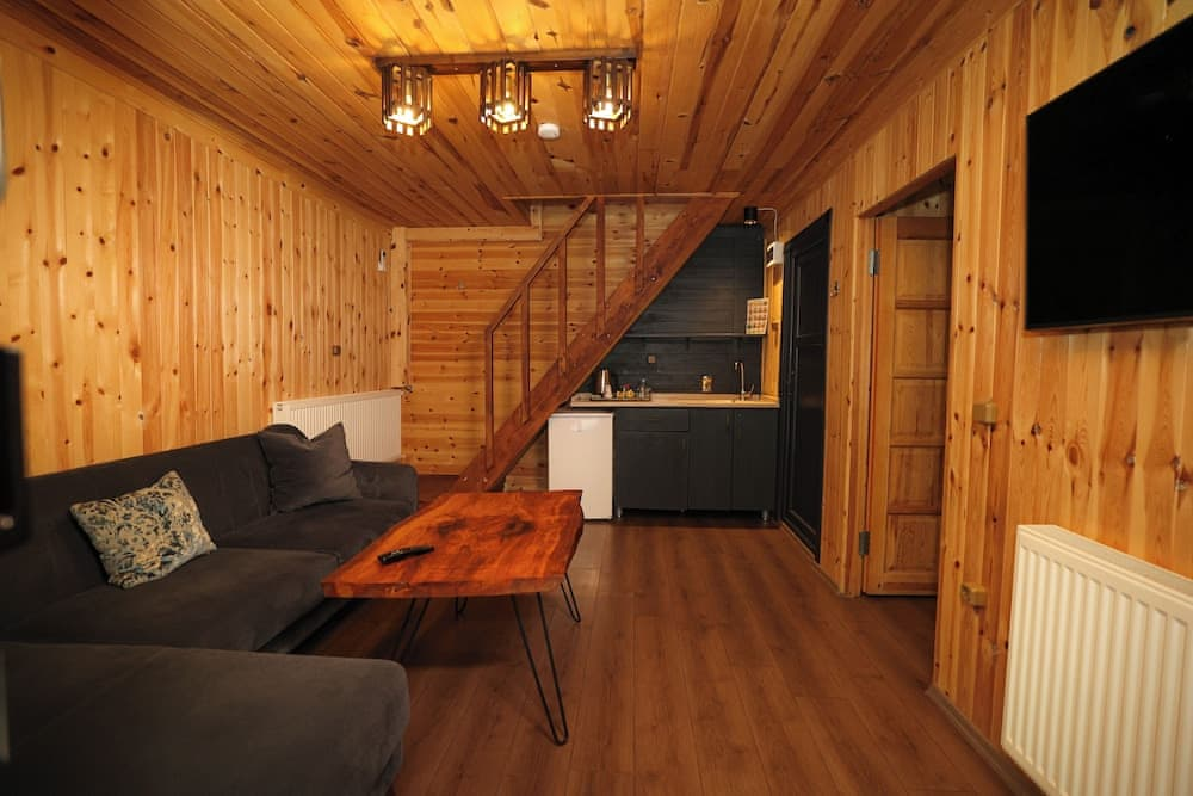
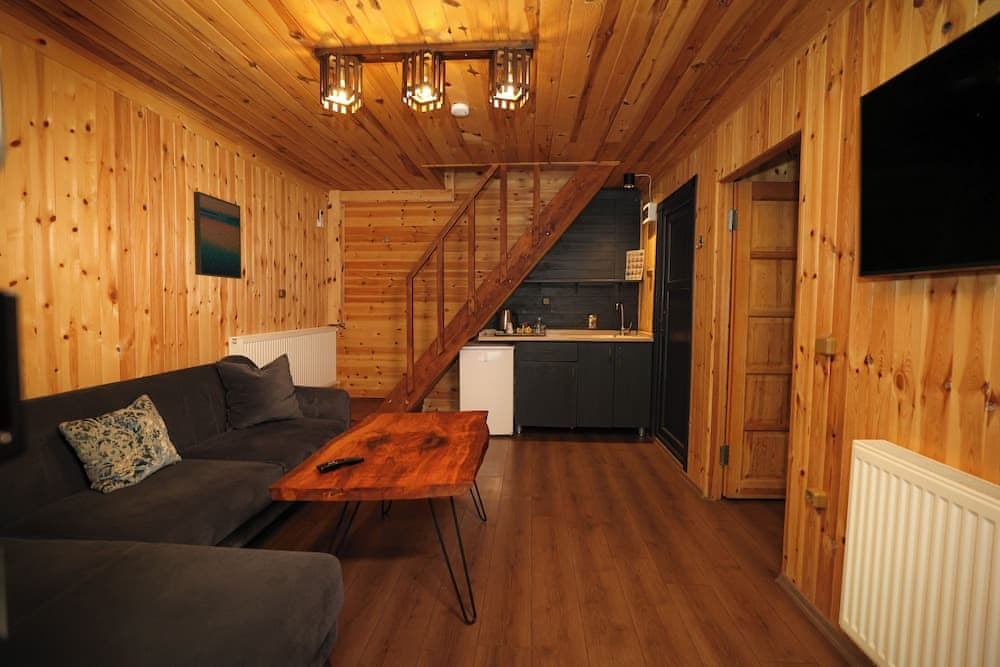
+ wall art [193,190,242,280]
